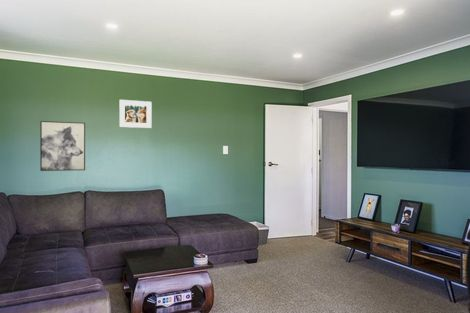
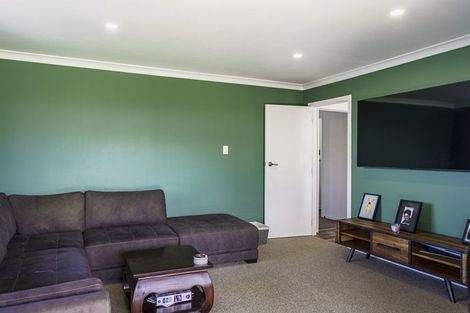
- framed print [118,99,153,129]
- wall art [39,120,86,172]
